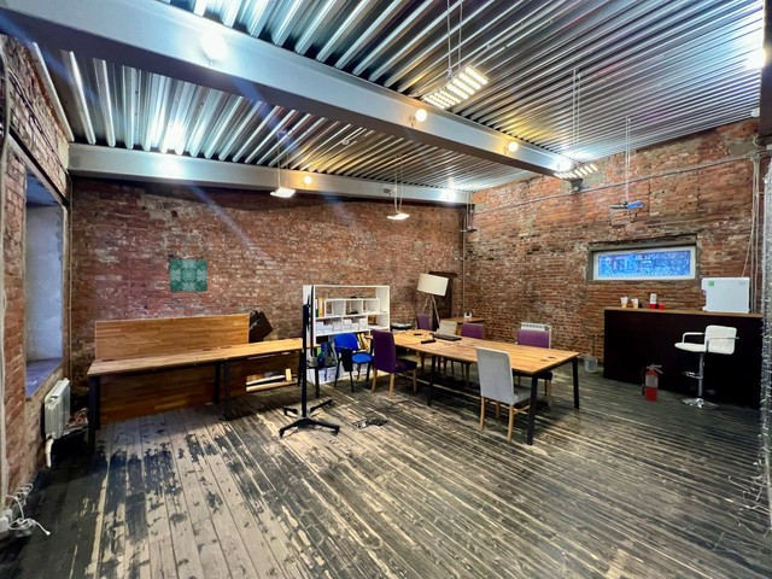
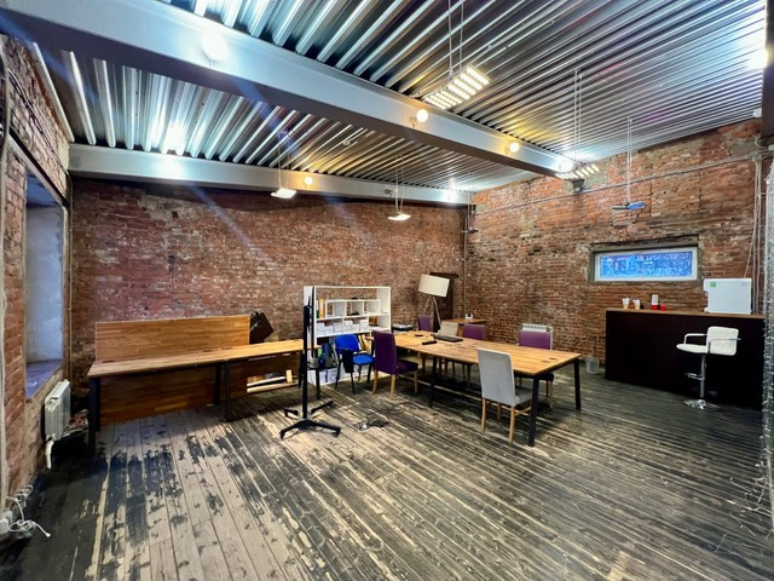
- wall art [169,257,209,293]
- fire extinguisher [639,363,663,403]
